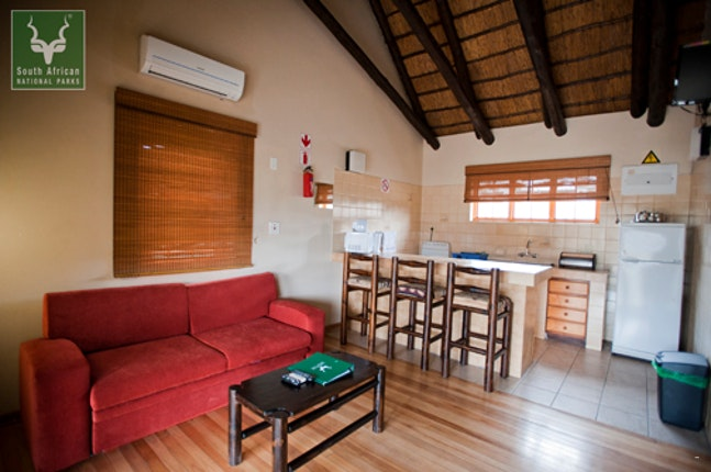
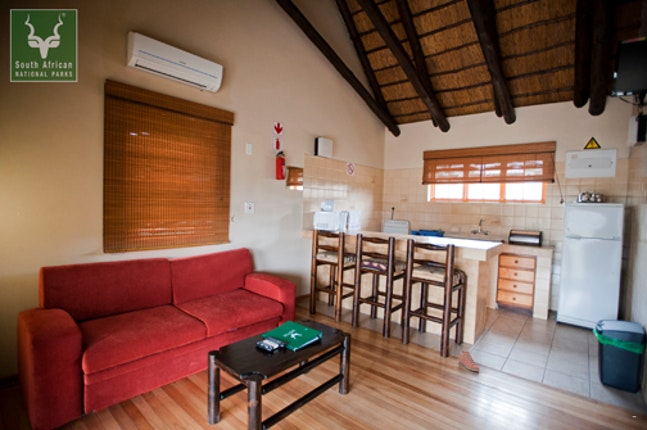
+ sneaker [458,350,480,372]
